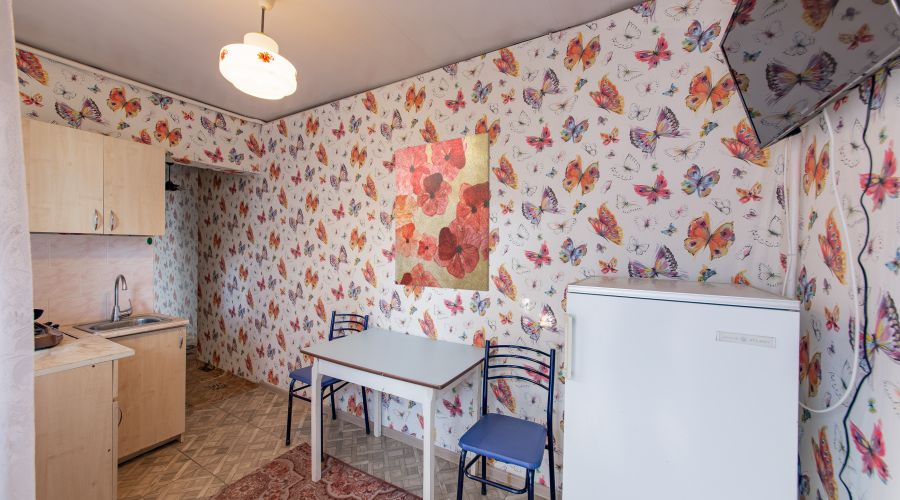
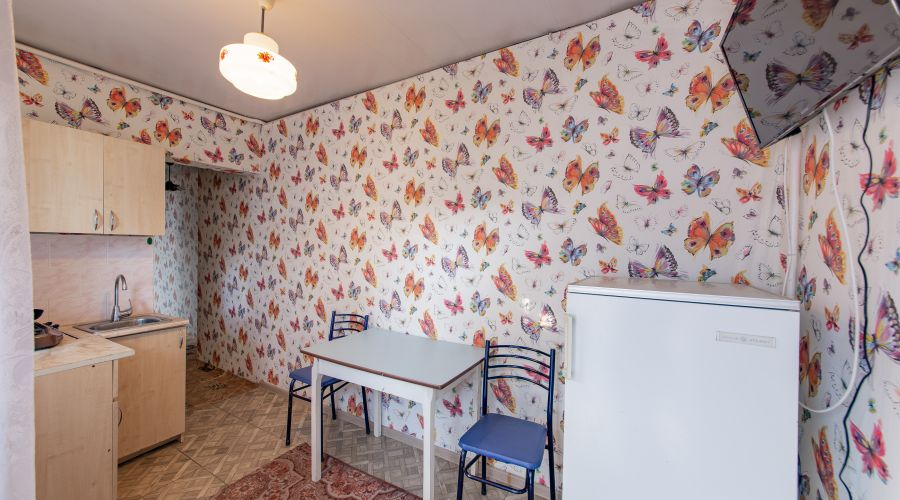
- wall art [394,132,491,292]
